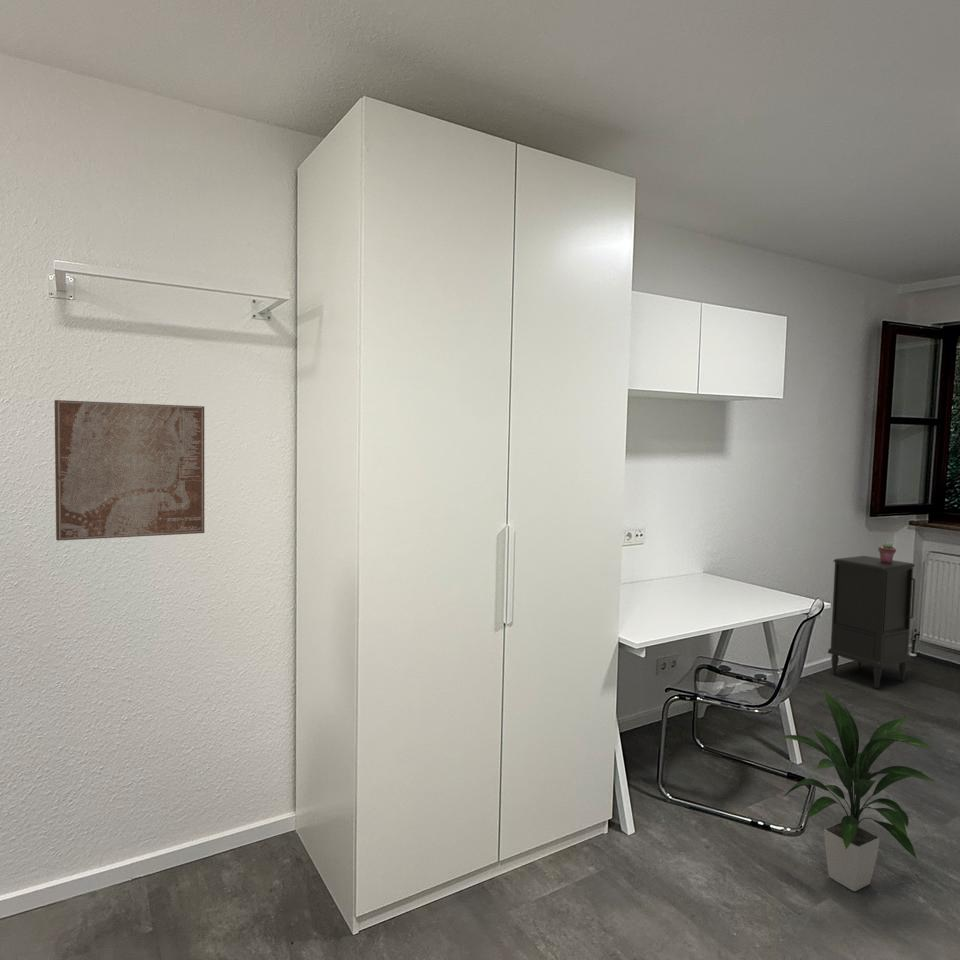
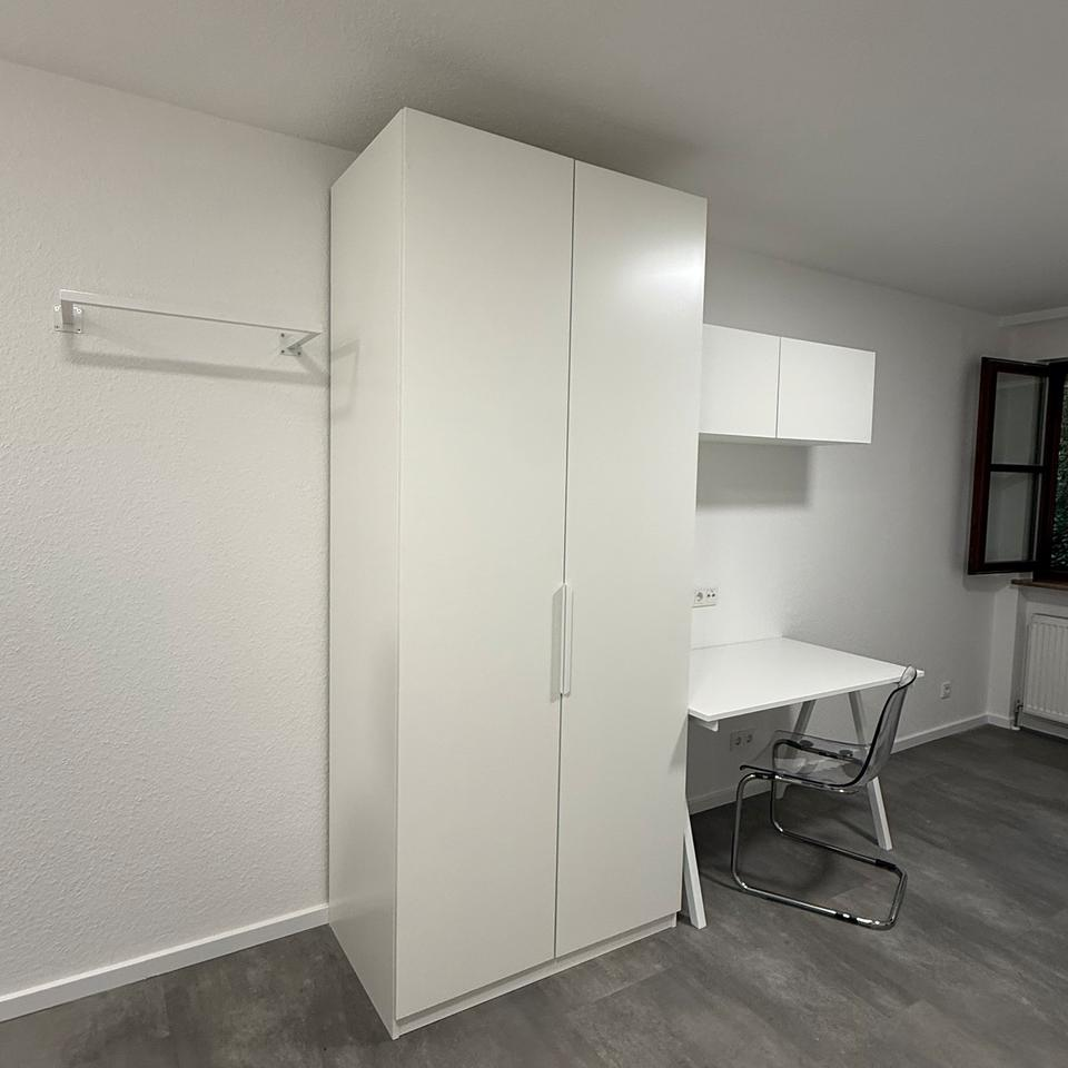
- wall art [53,399,205,542]
- indoor plant [778,688,937,892]
- potted succulent [877,541,897,563]
- nightstand [827,555,916,689]
